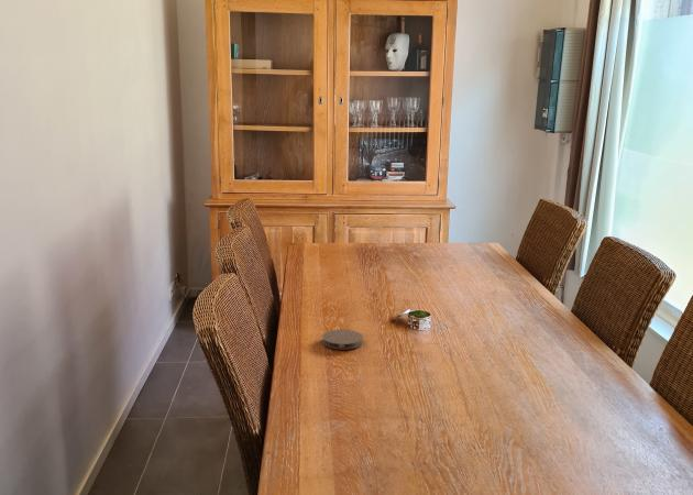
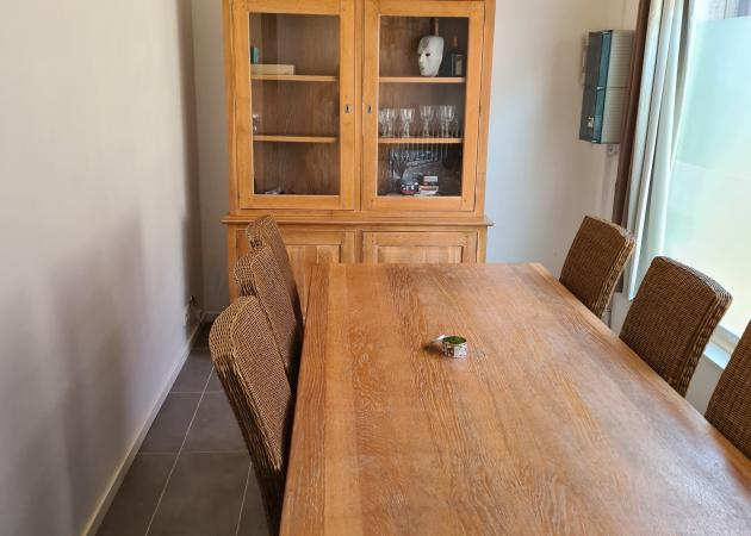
- coaster [321,328,364,351]
